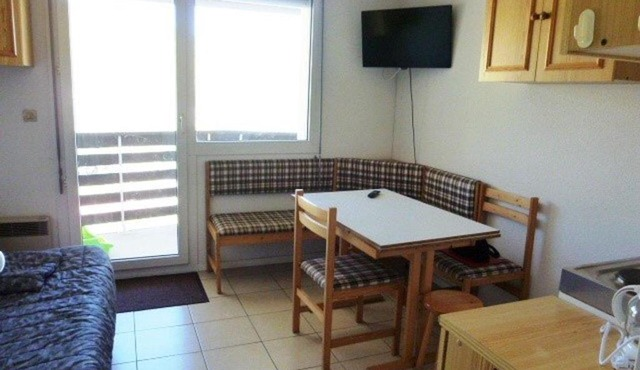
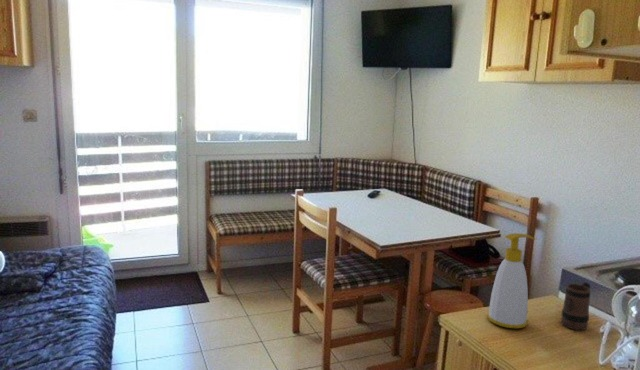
+ mug [560,281,591,331]
+ soap bottle [486,232,536,329]
